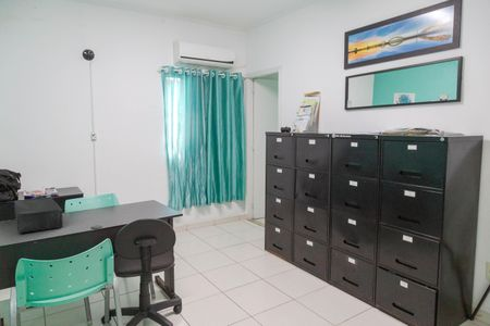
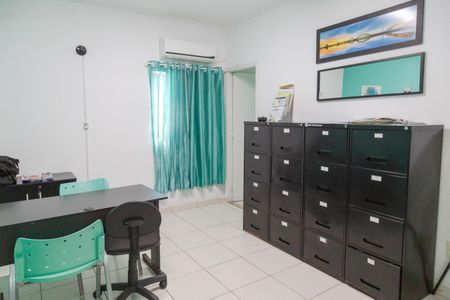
- speaker [13,197,64,234]
